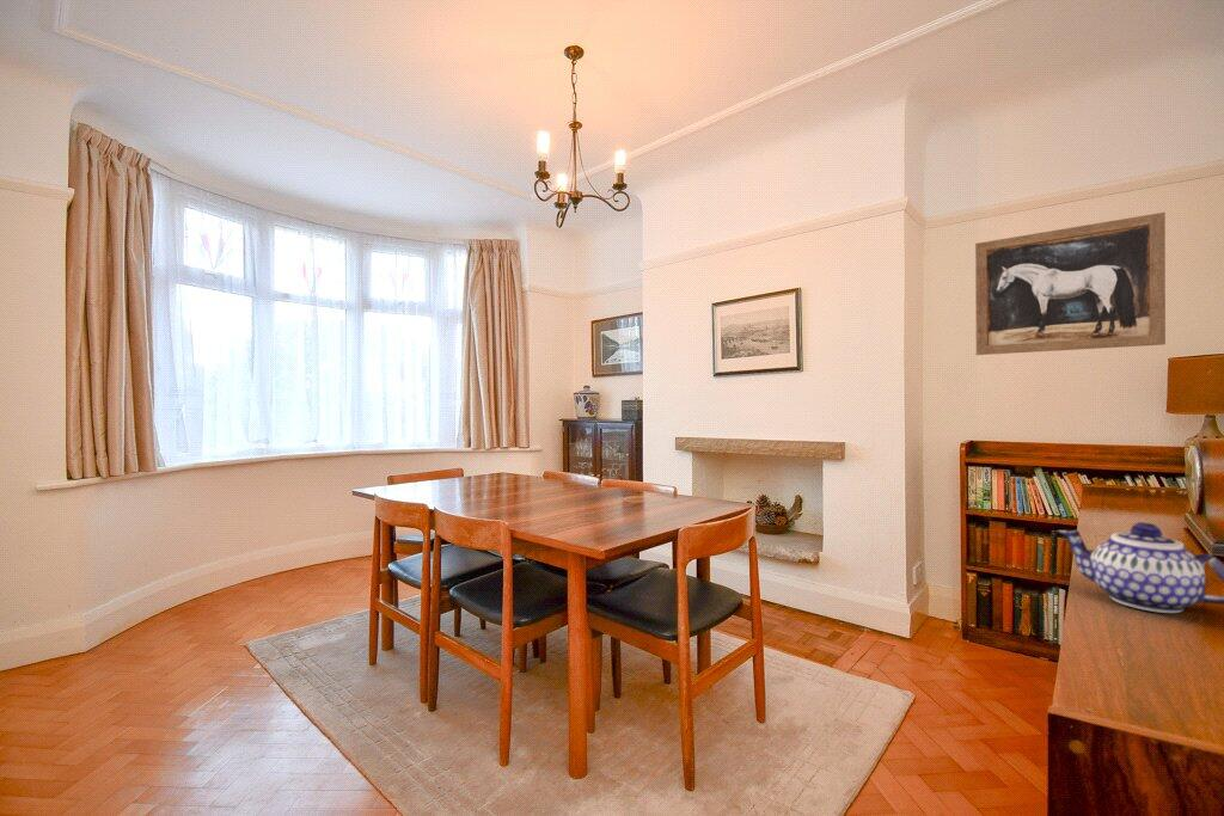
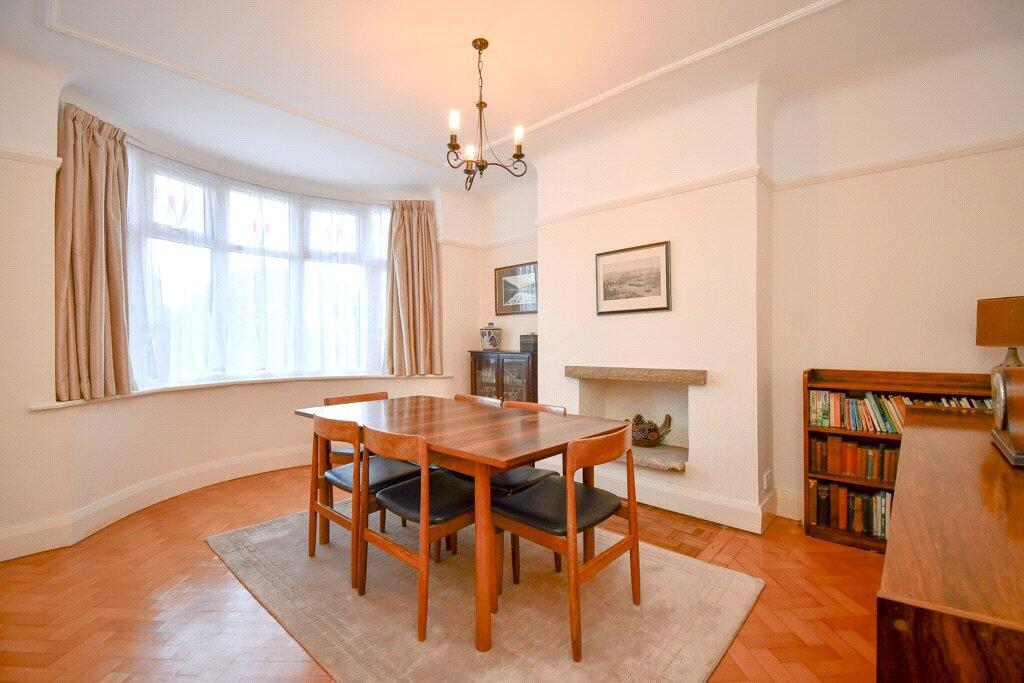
- teapot [1055,521,1224,614]
- wall art [974,211,1167,356]
